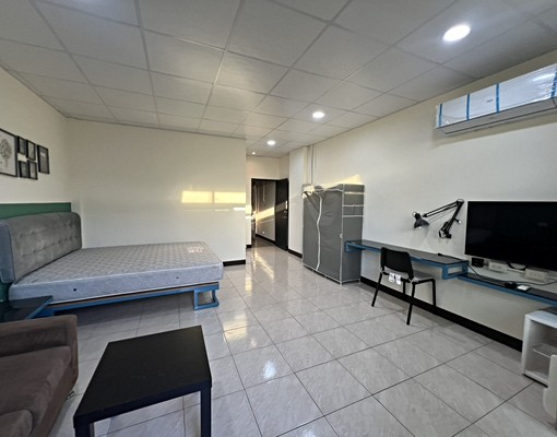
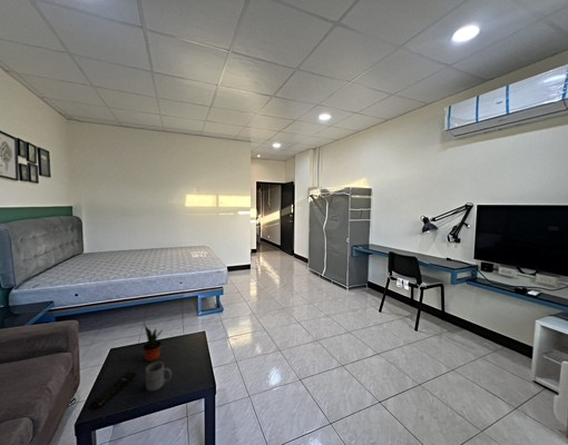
+ remote control [89,370,138,409]
+ potted plant [141,322,164,363]
+ mug [145,360,173,392]
